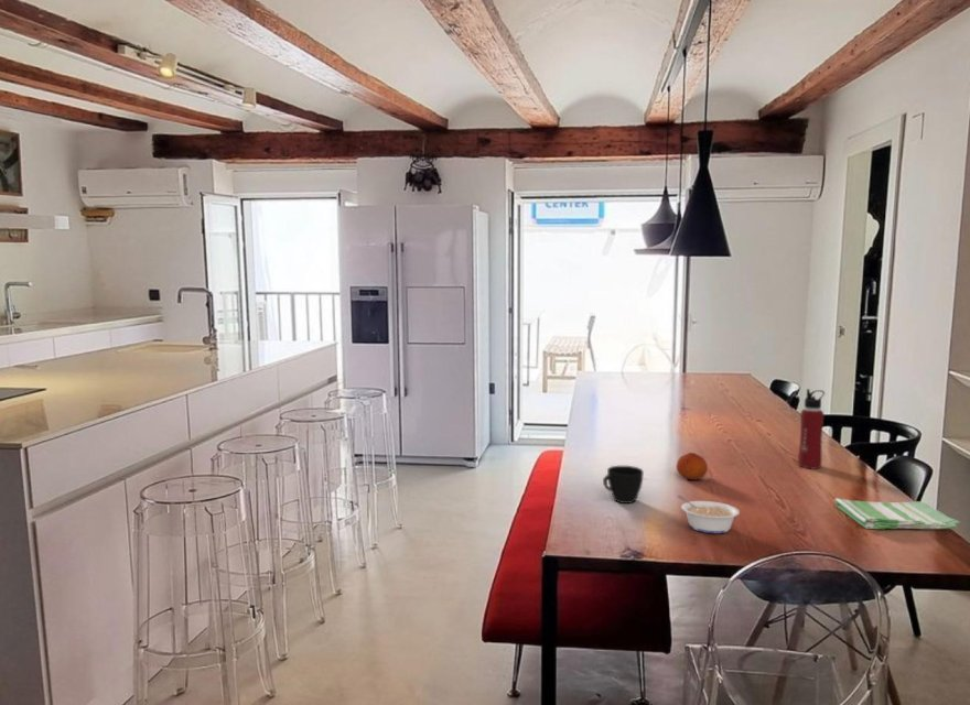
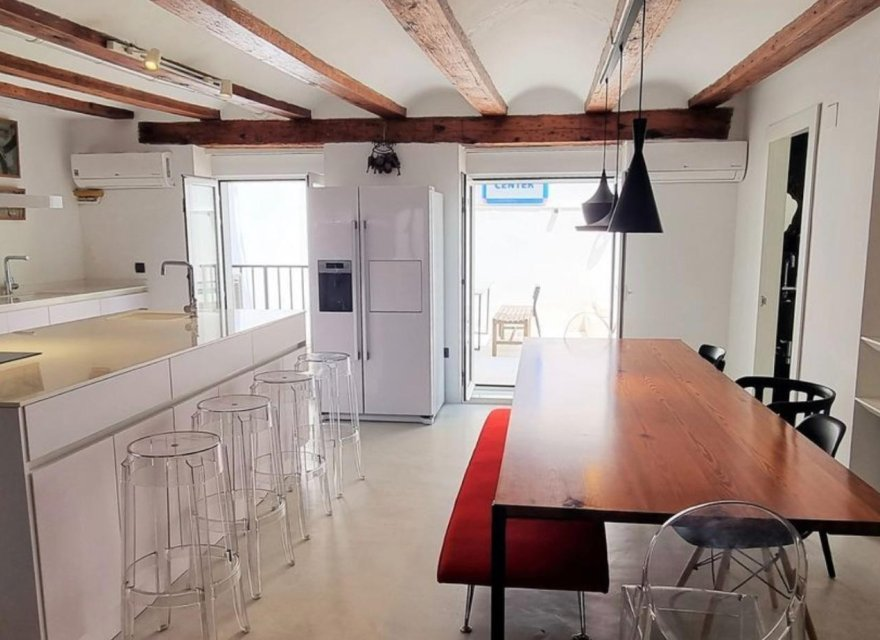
- fruit [676,452,709,481]
- legume [677,495,741,534]
- cup [602,465,645,505]
- dish towel [833,498,961,530]
- water bottle [797,388,826,470]
